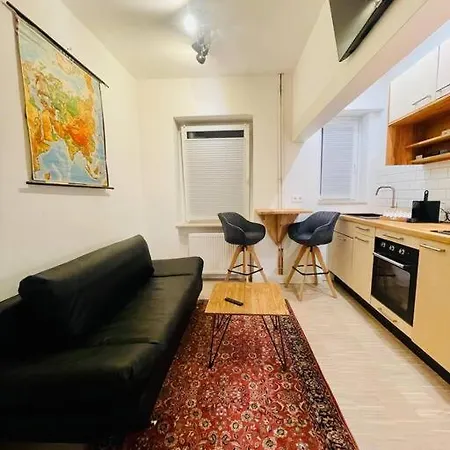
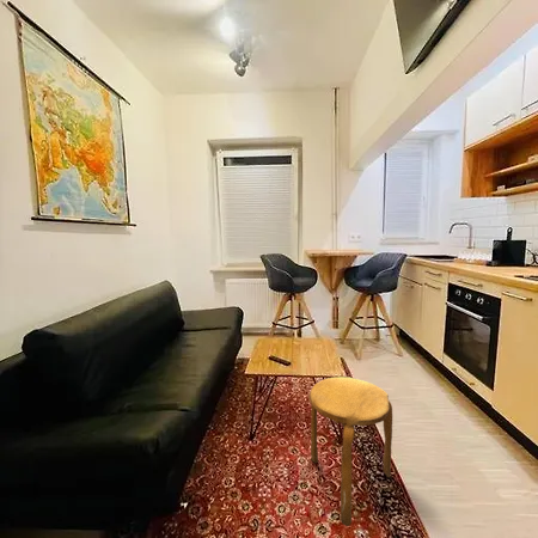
+ stool [307,375,393,527]
